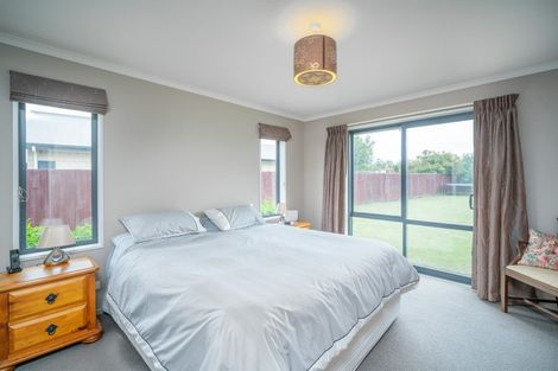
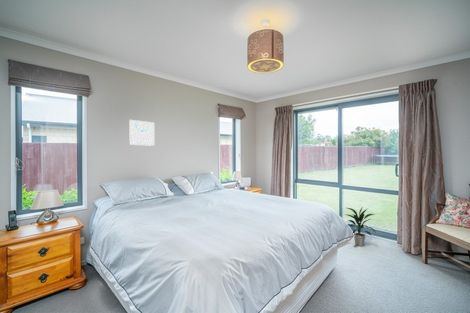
+ indoor plant [343,206,377,247]
+ wall art [128,119,155,147]
